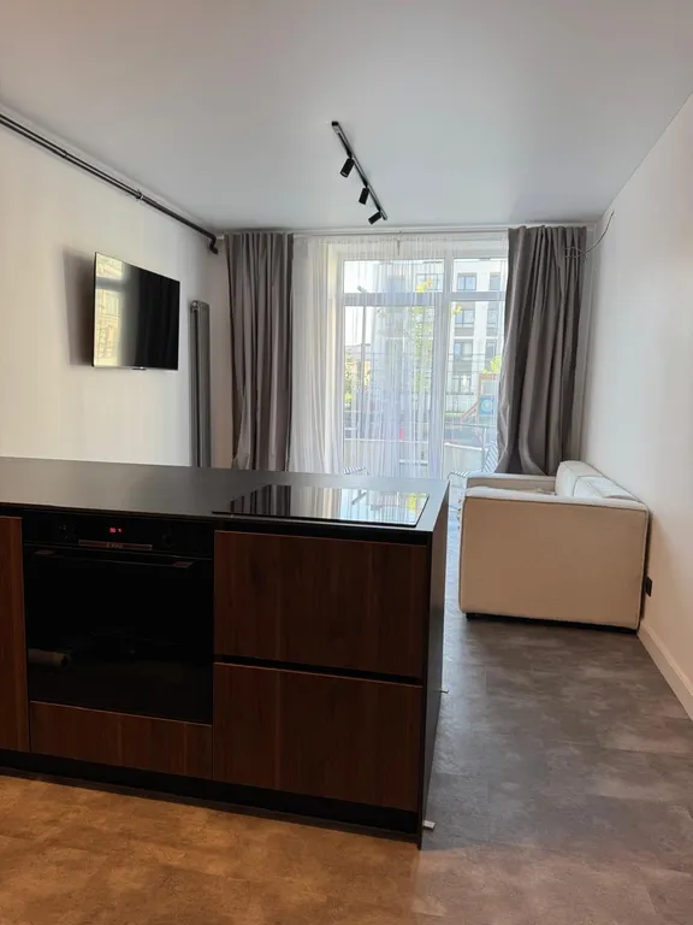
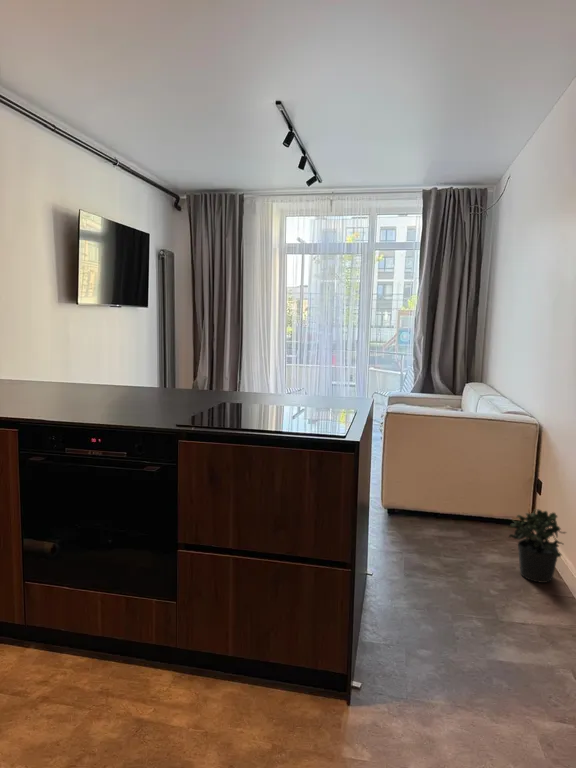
+ potted plant [508,508,568,584]
